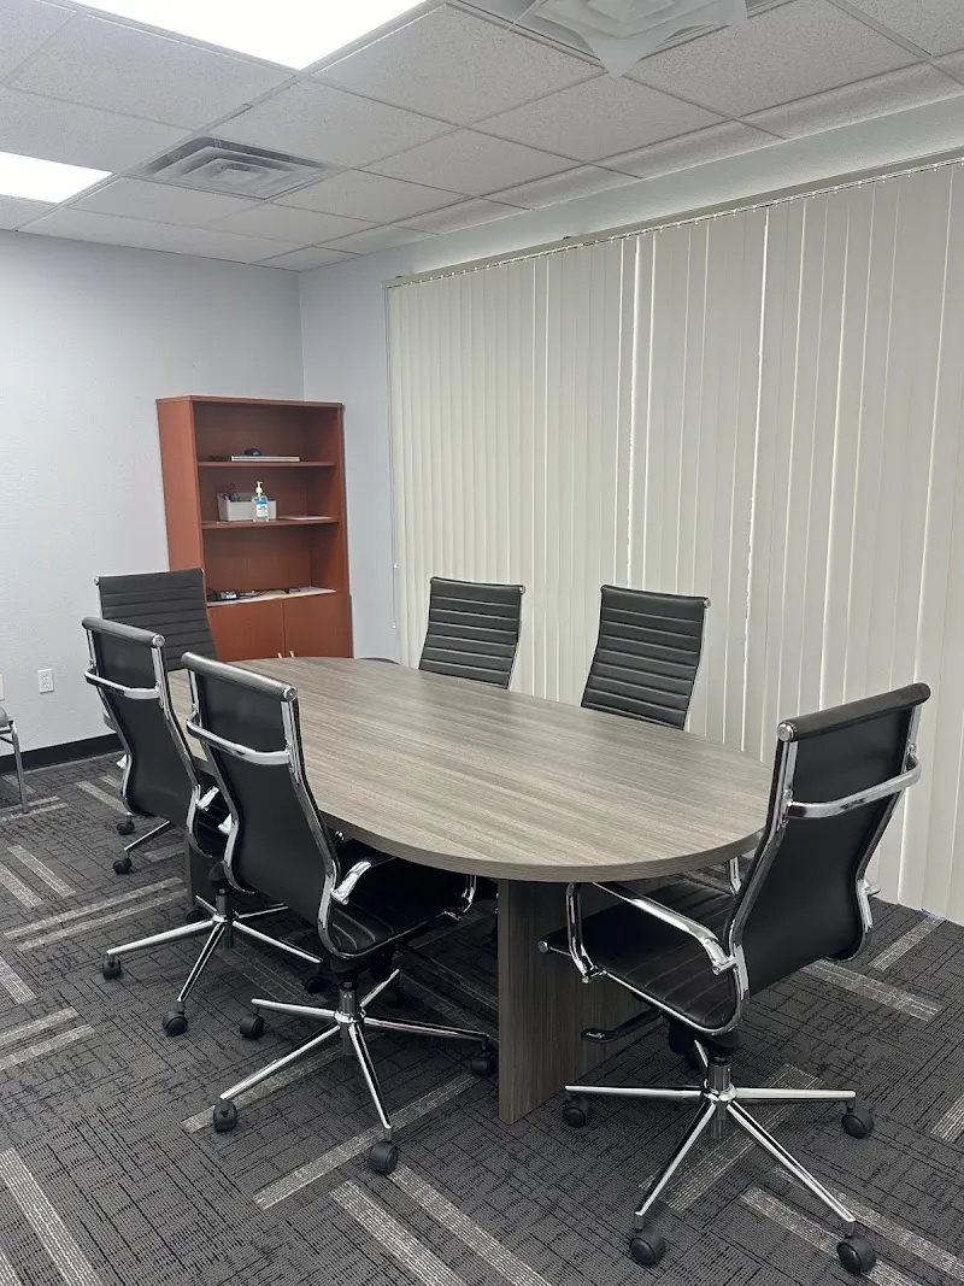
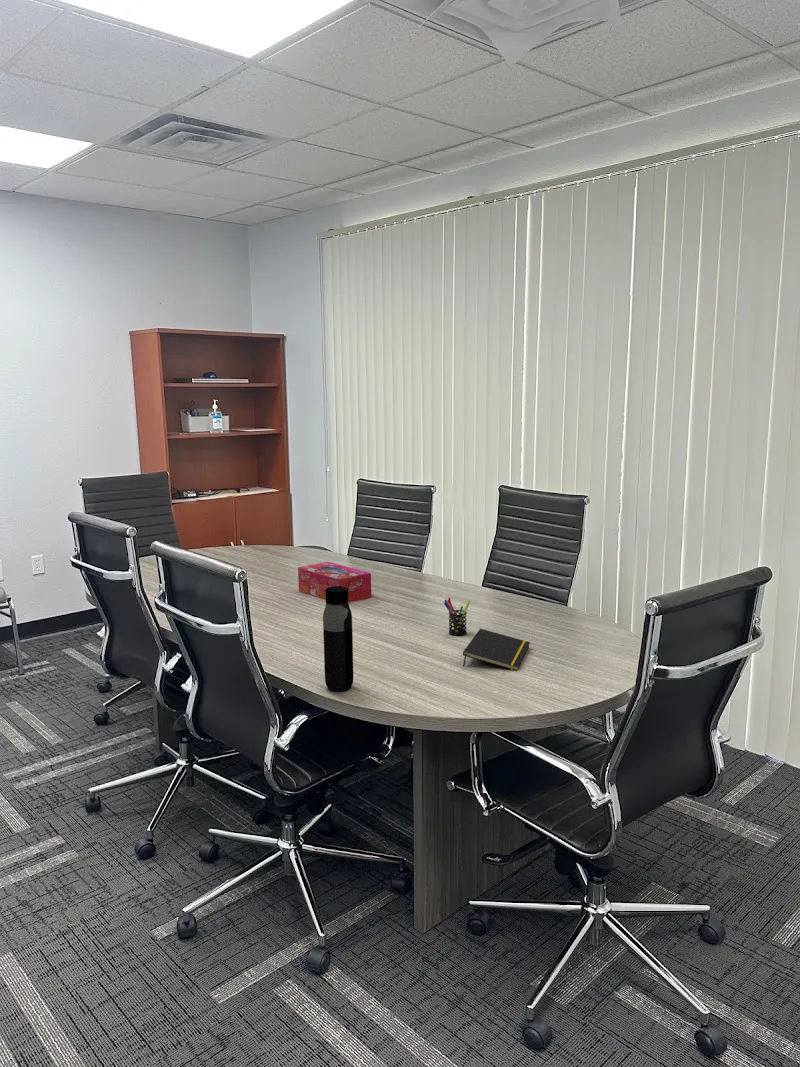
+ tissue box [297,561,372,603]
+ notepad [462,628,531,672]
+ pen holder [443,597,471,637]
+ water bottle [322,586,354,692]
